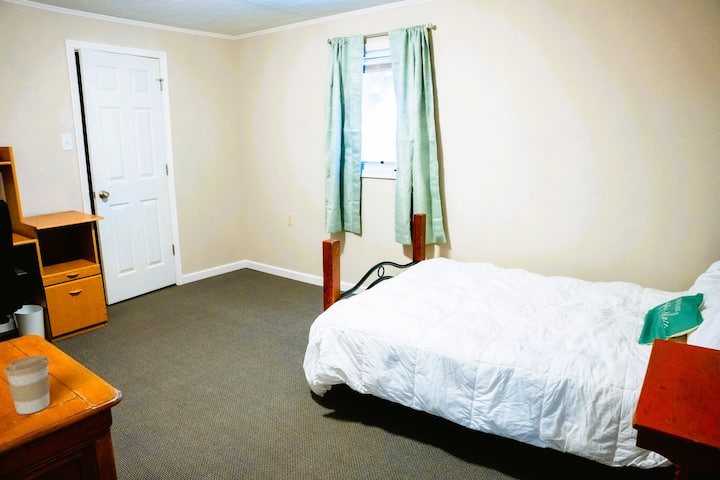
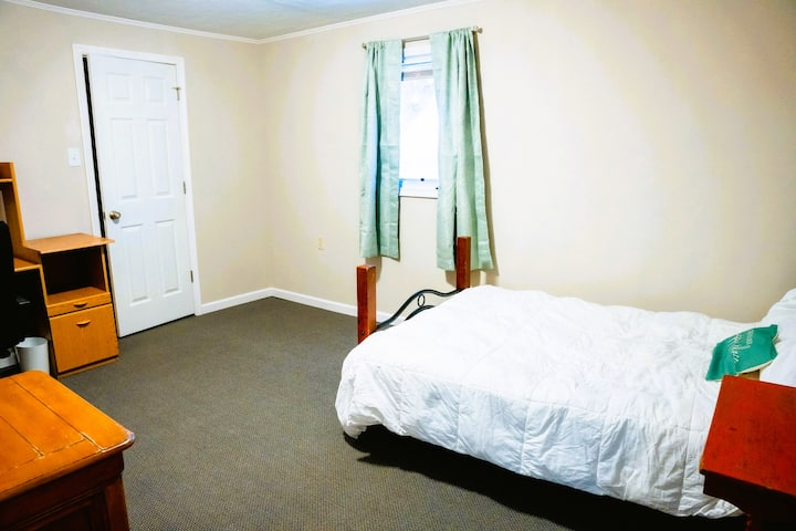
- coffee cup [4,354,51,415]
